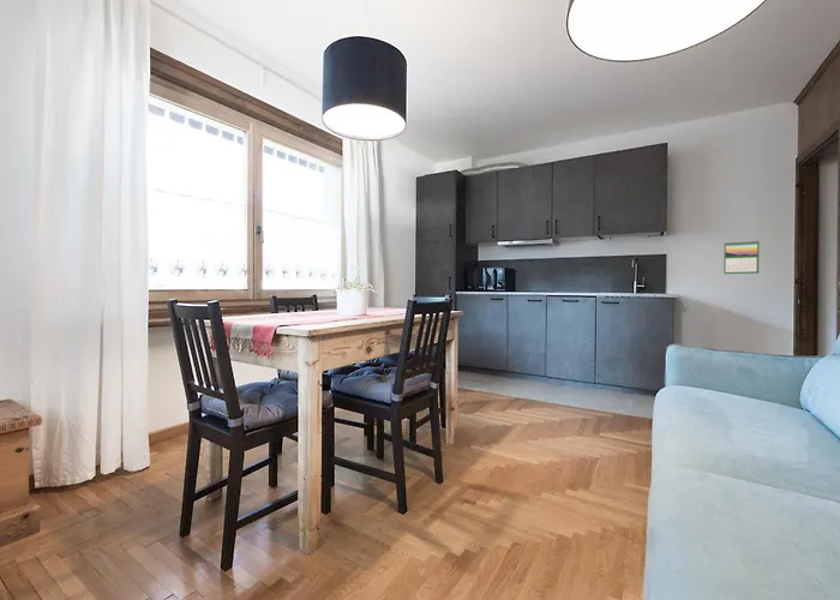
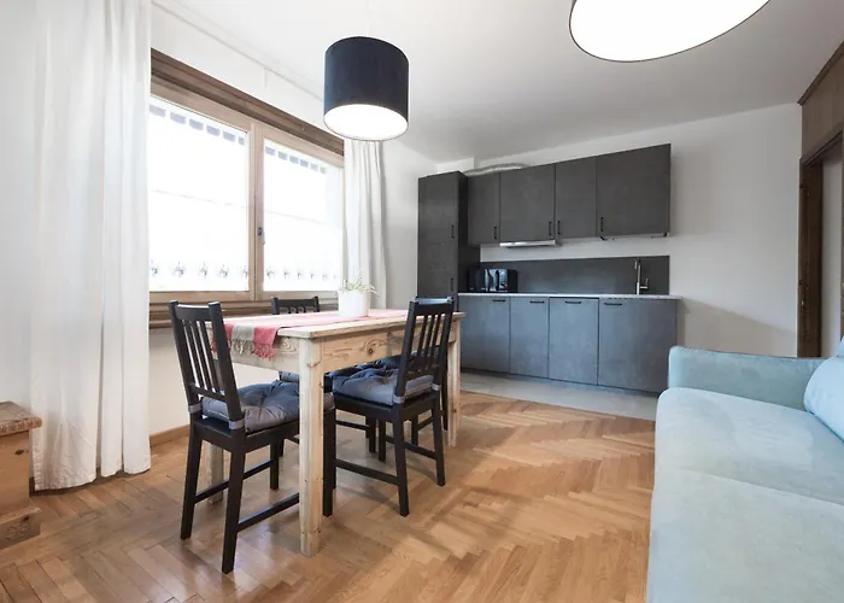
- calendar [722,239,761,275]
